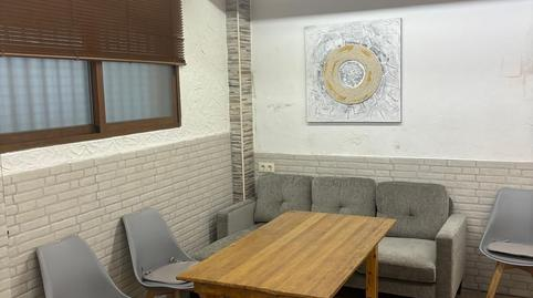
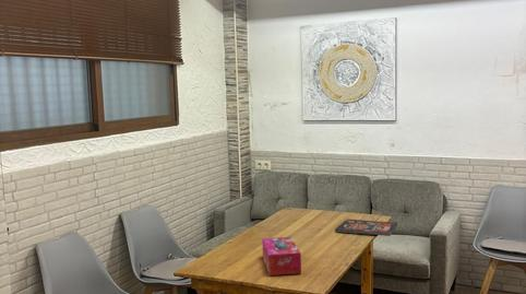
+ board game [334,217,398,237]
+ tissue box [261,236,302,277]
